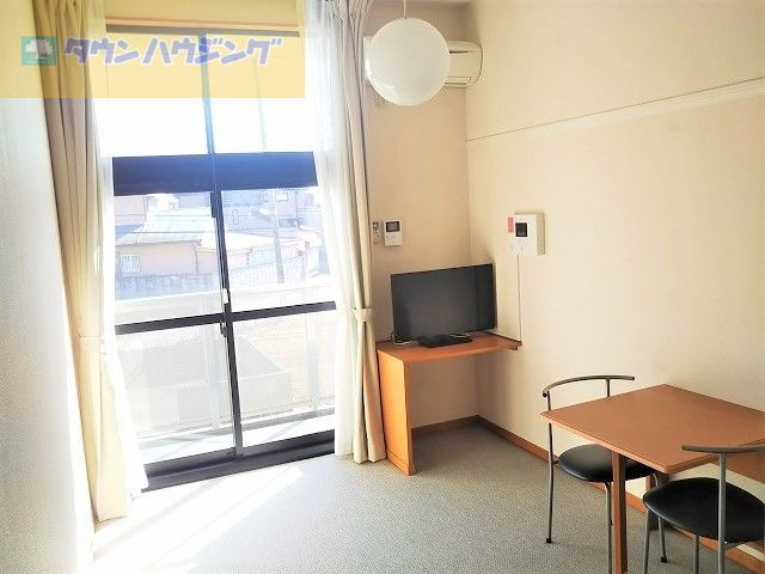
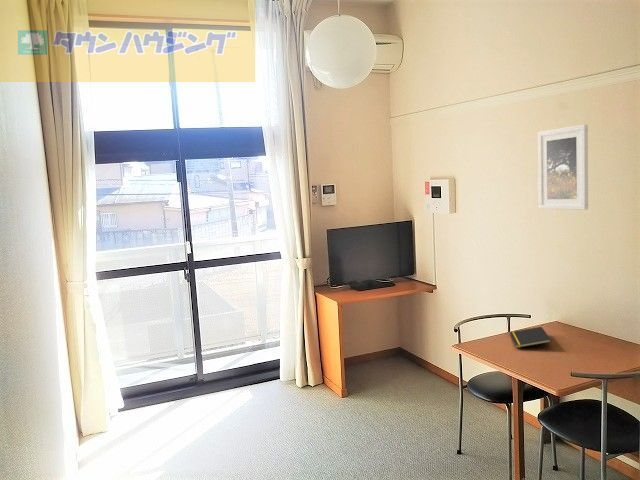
+ notepad [508,326,553,349]
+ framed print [537,124,589,211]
